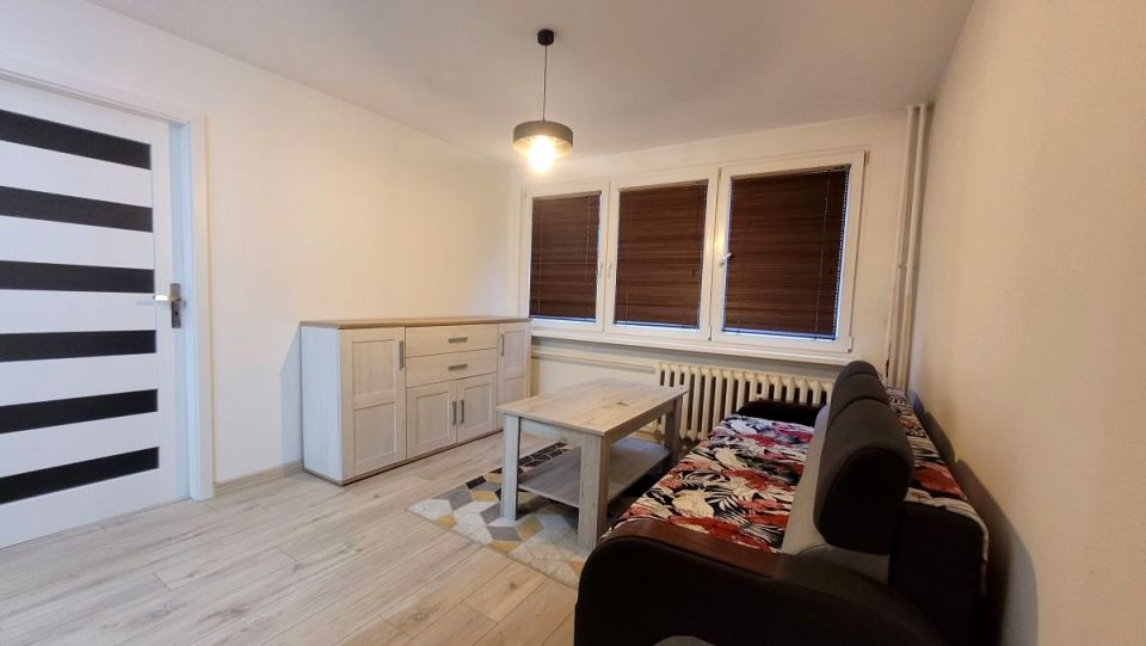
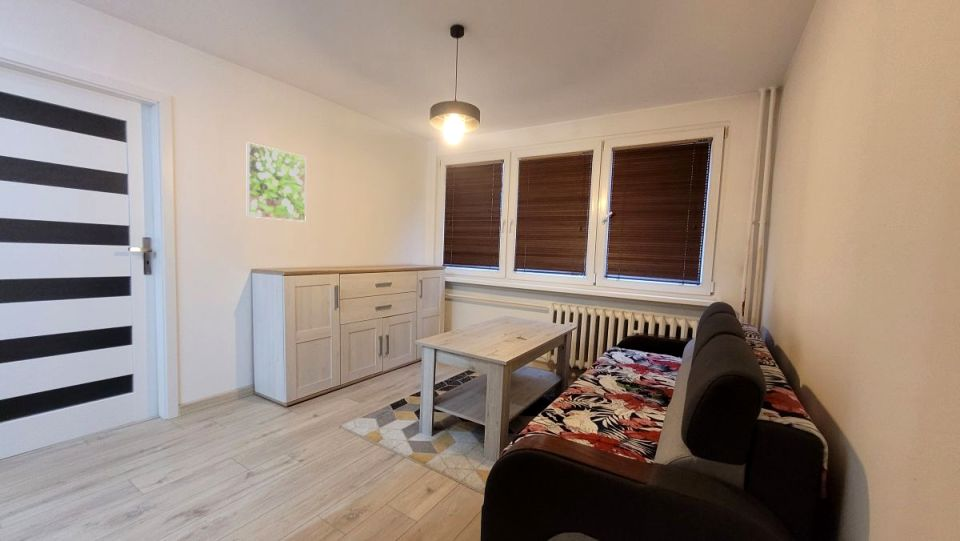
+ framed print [246,142,307,223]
